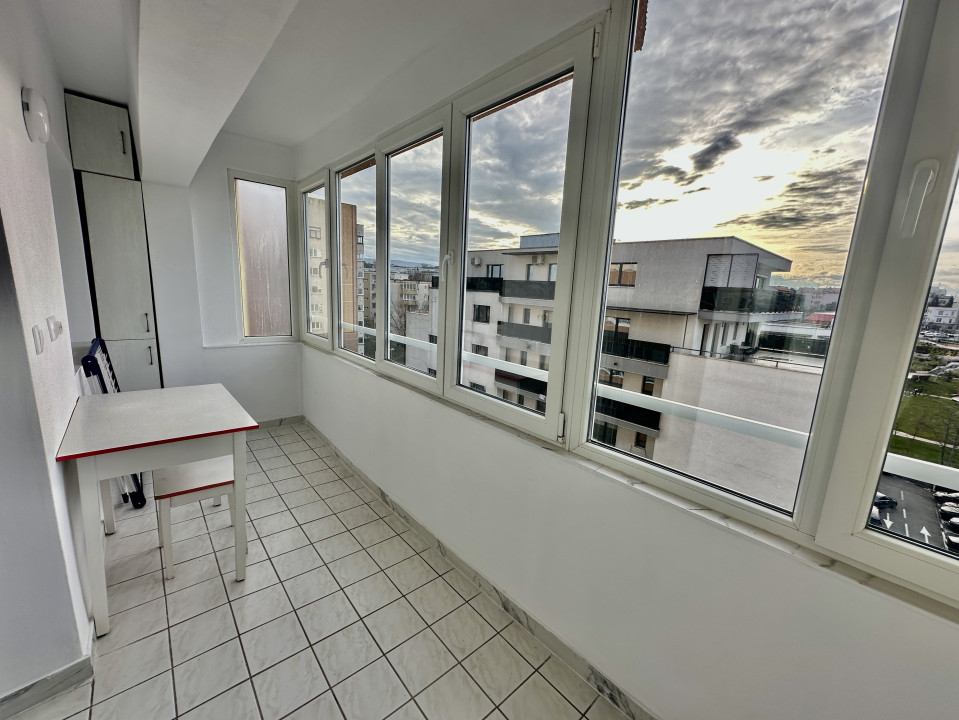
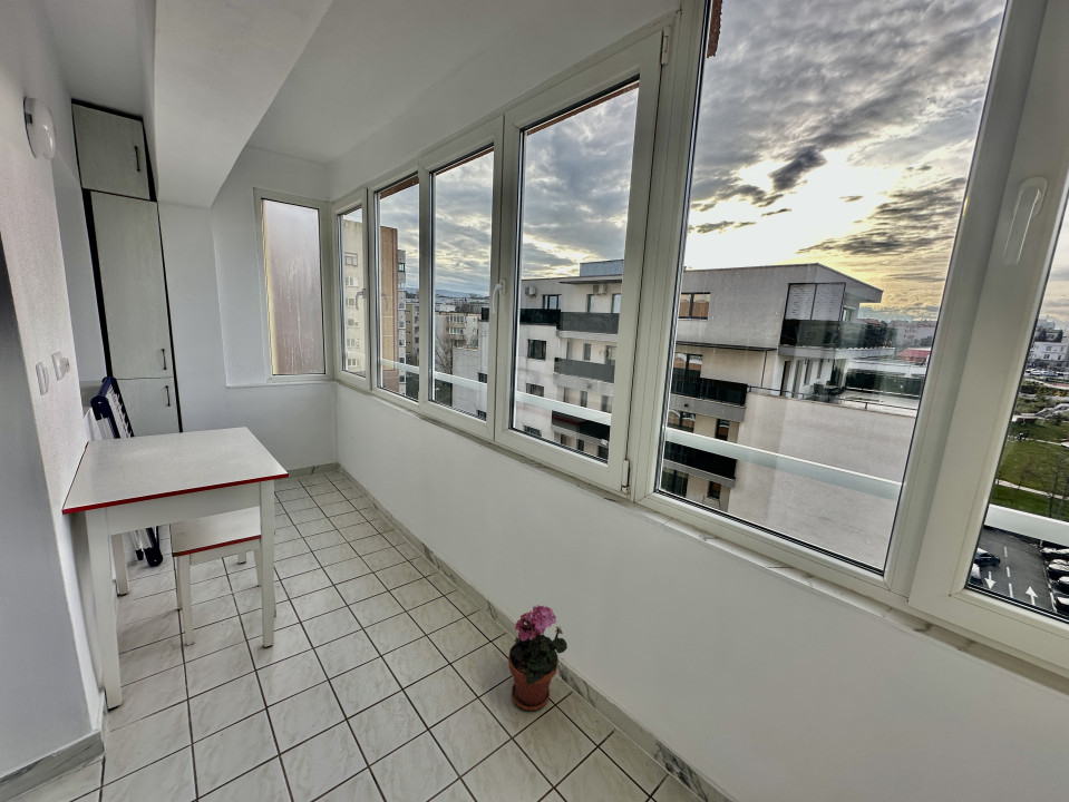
+ potted plant [507,604,568,712]
